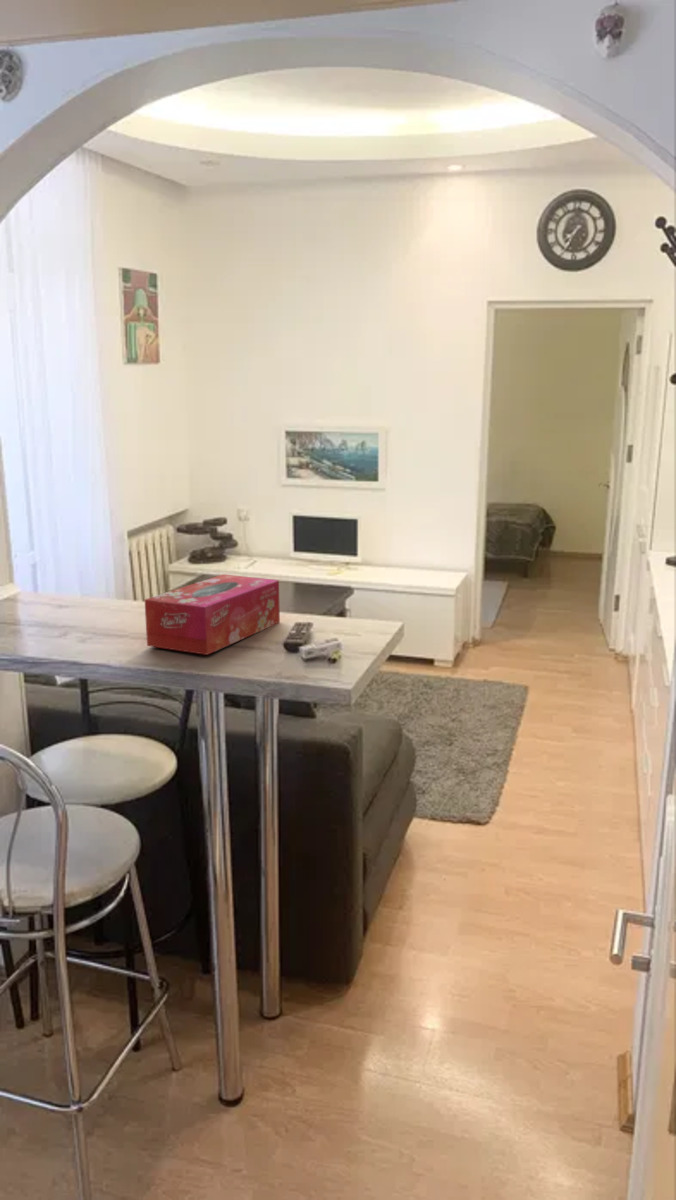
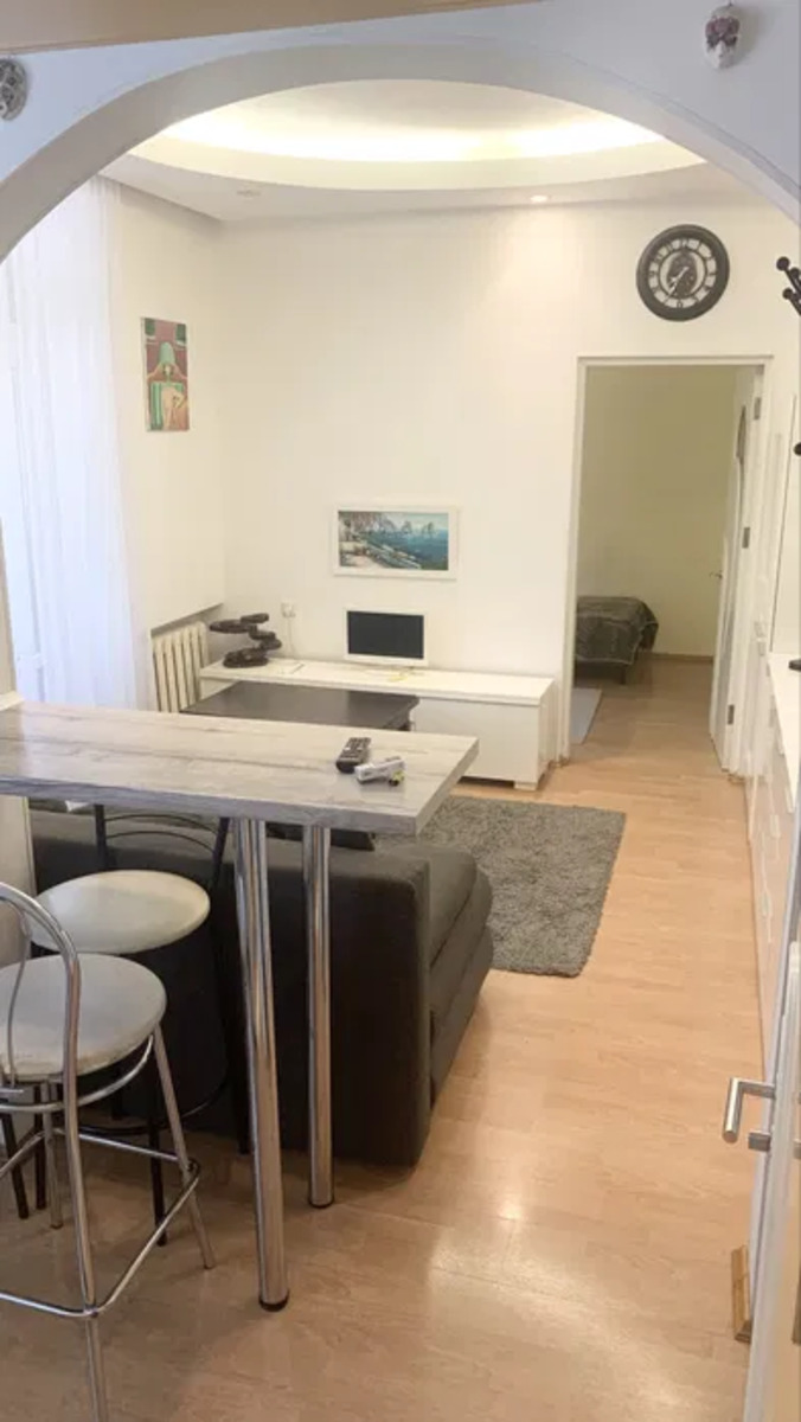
- tissue box [144,573,281,656]
